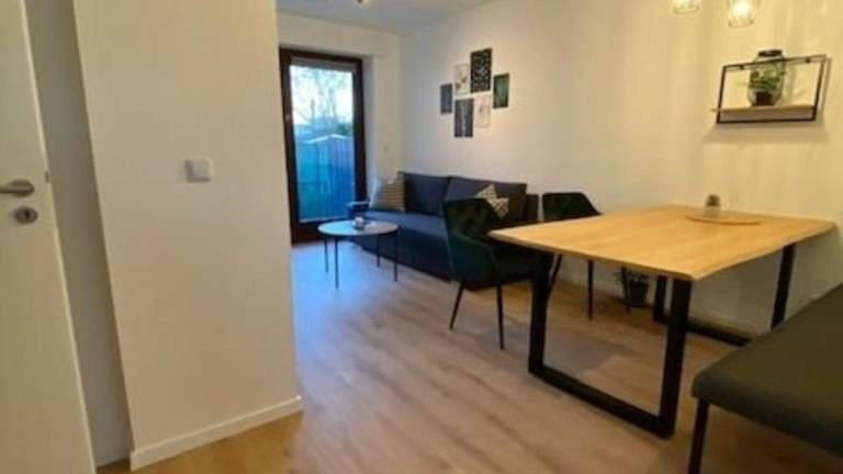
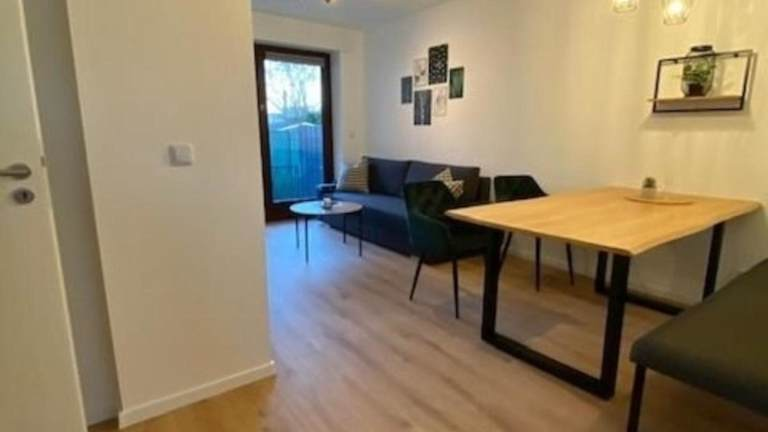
- potted plant [612,268,657,308]
